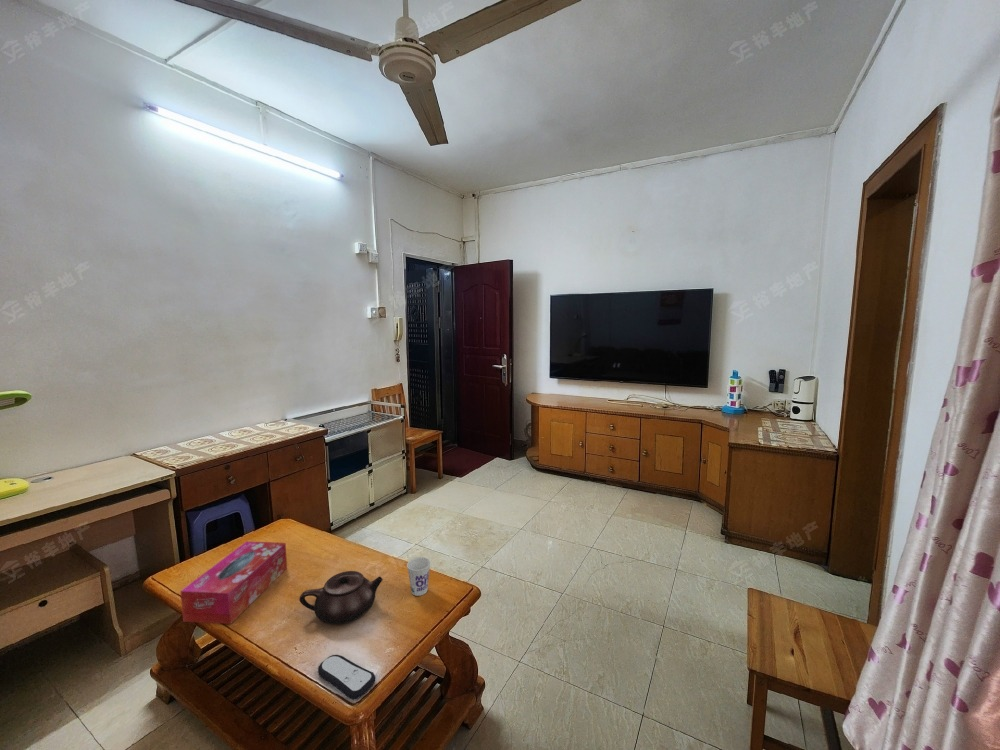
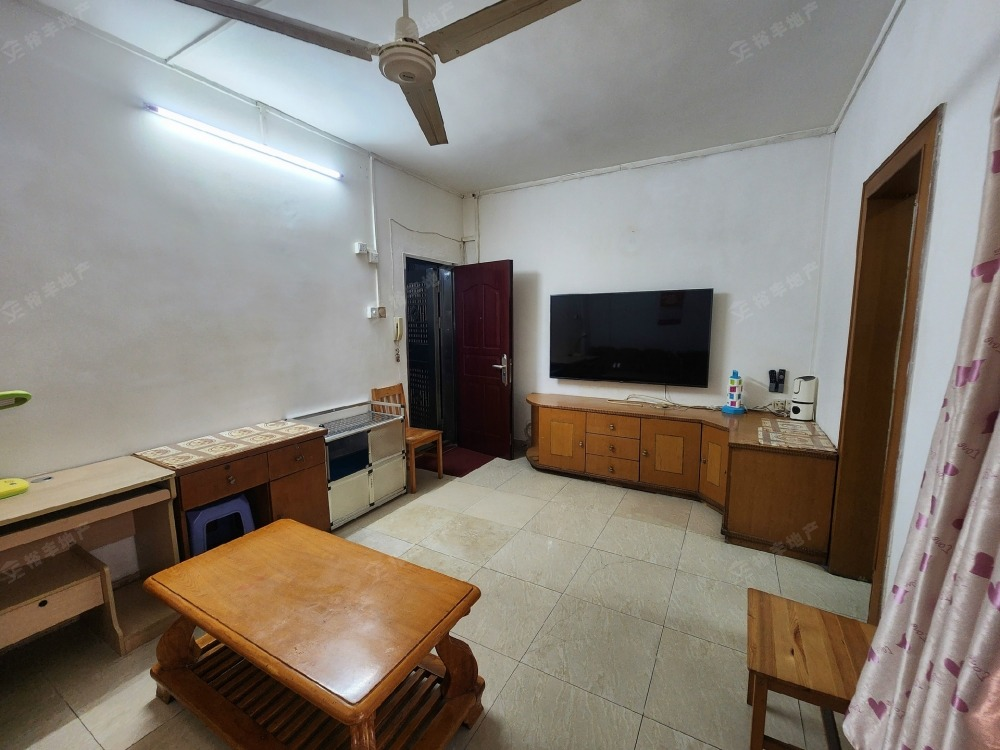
- teapot [299,570,383,625]
- cup [406,556,432,597]
- remote control [317,654,376,700]
- tissue box [179,540,288,625]
